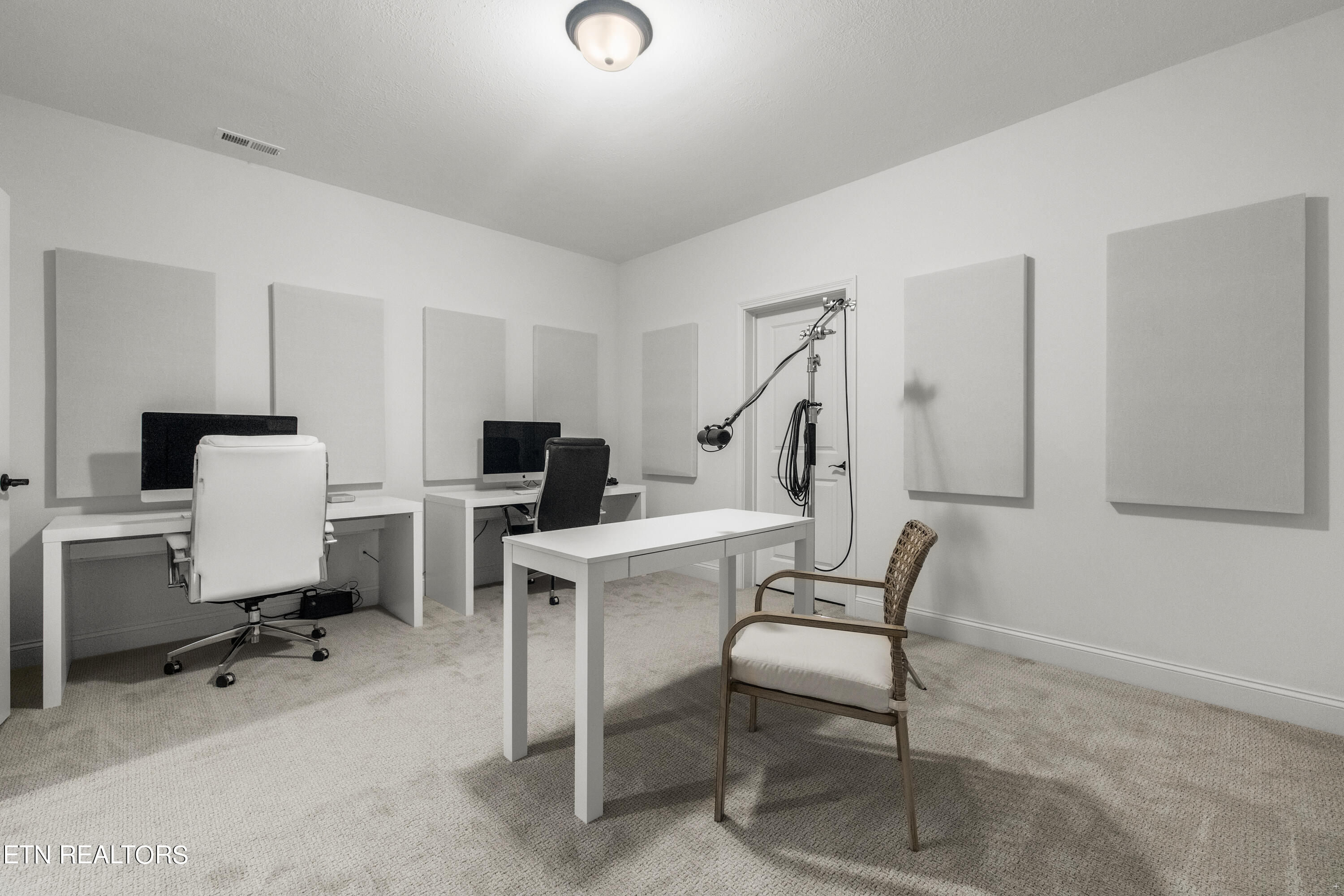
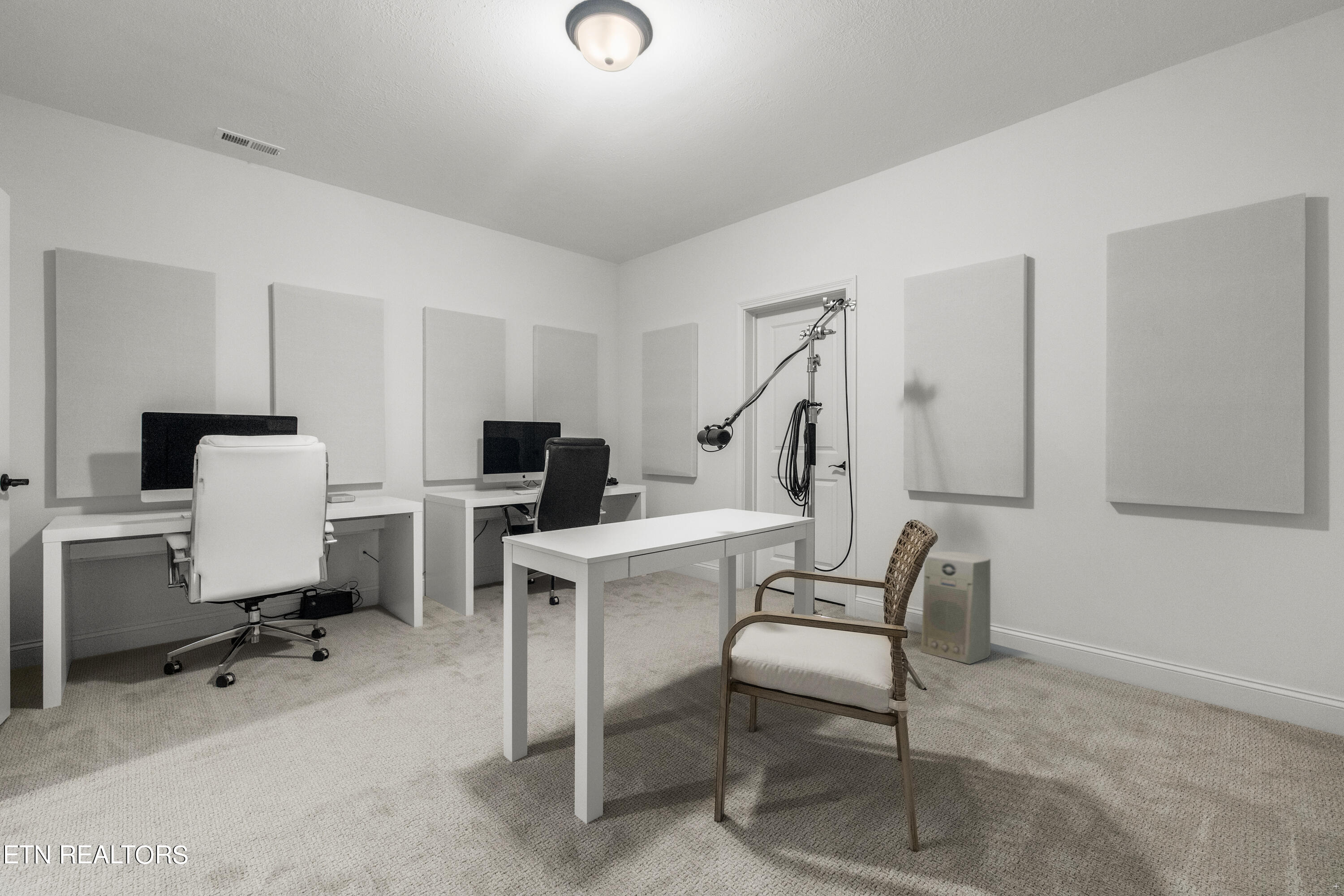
+ fan [921,551,991,665]
